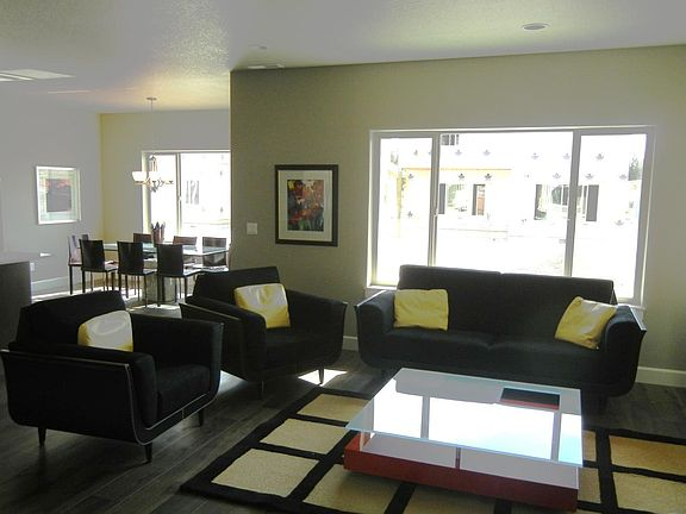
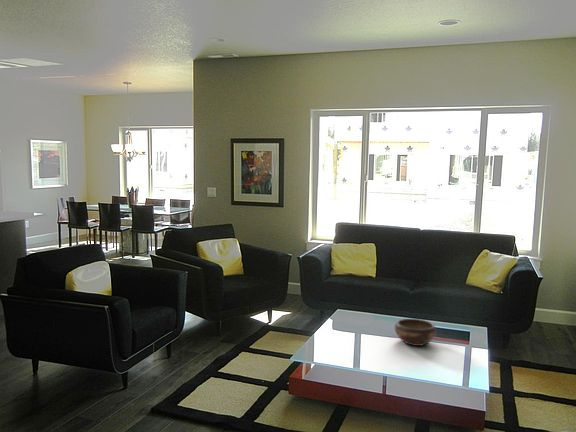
+ decorative bowl [394,318,437,347]
